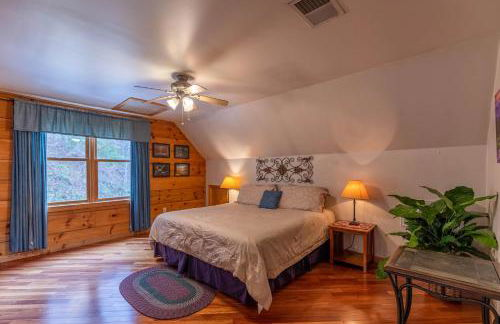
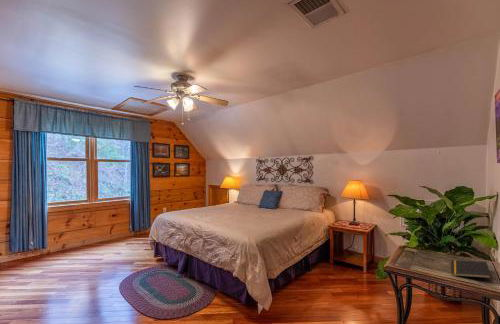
+ notepad [450,259,492,279]
